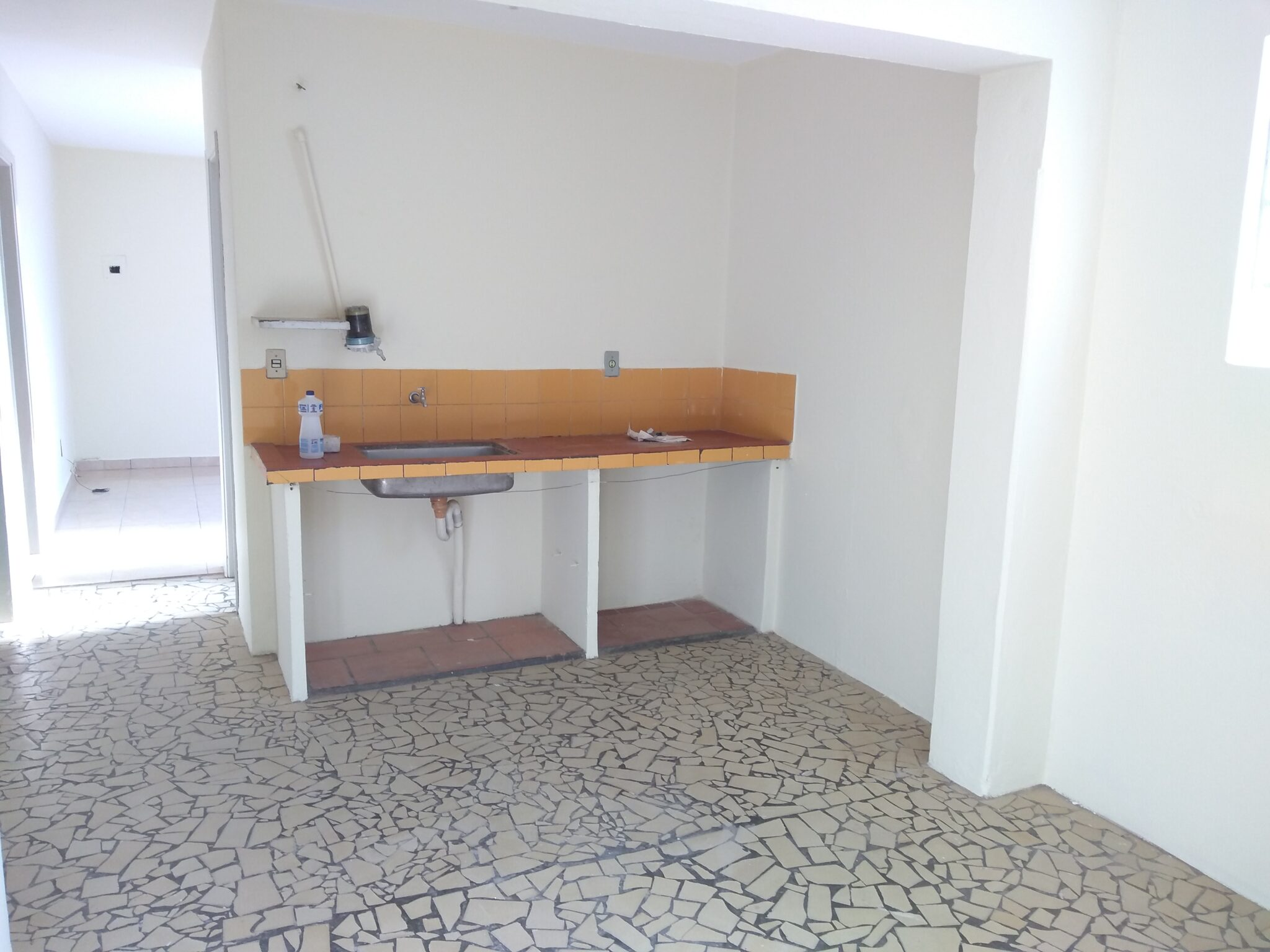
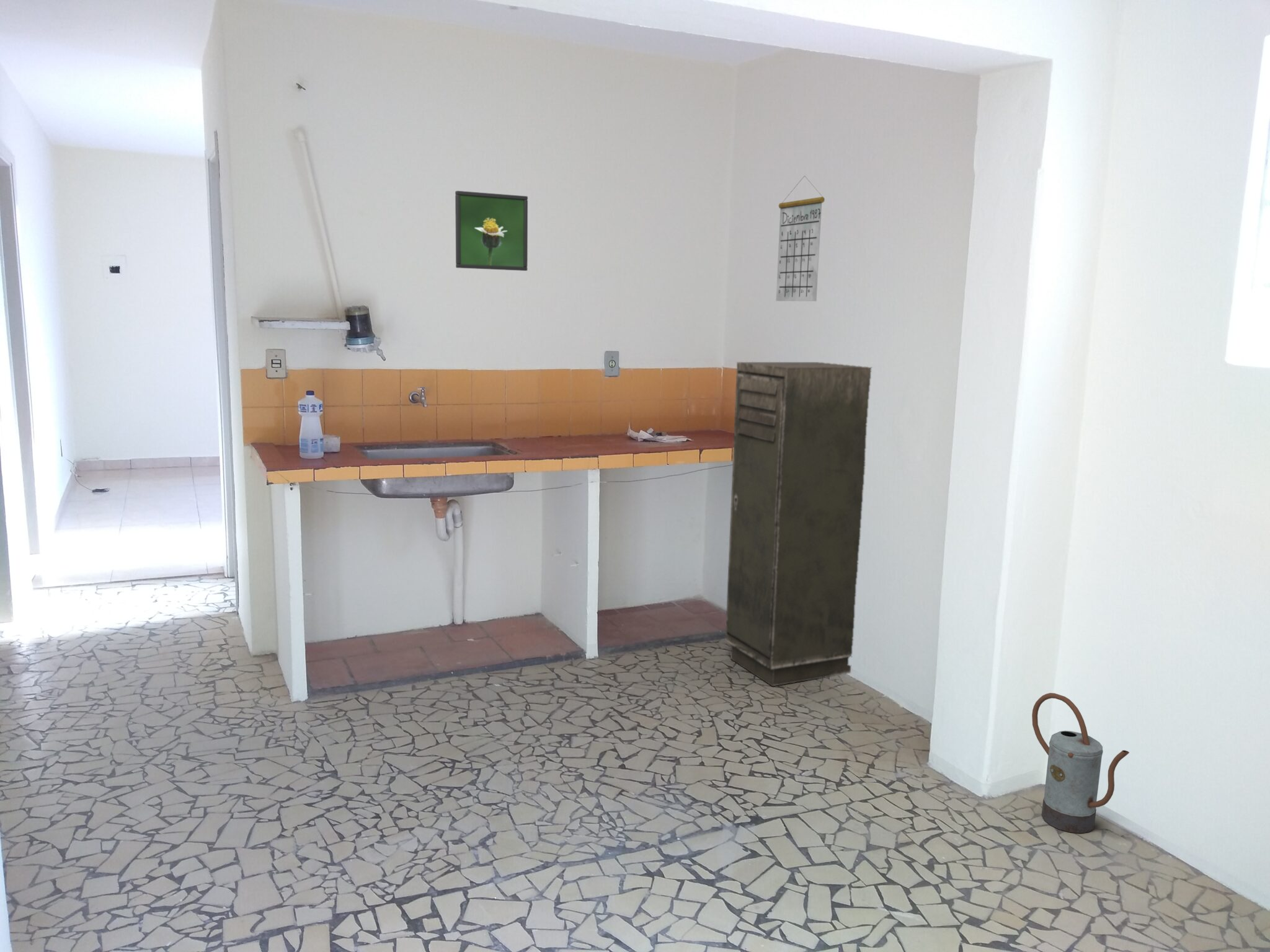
+ storage cabinet [724,361,872,687]
+ calendar [775,175,825,302]
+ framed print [455,190,528,271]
+ watering can [1031,692,1130,834]
